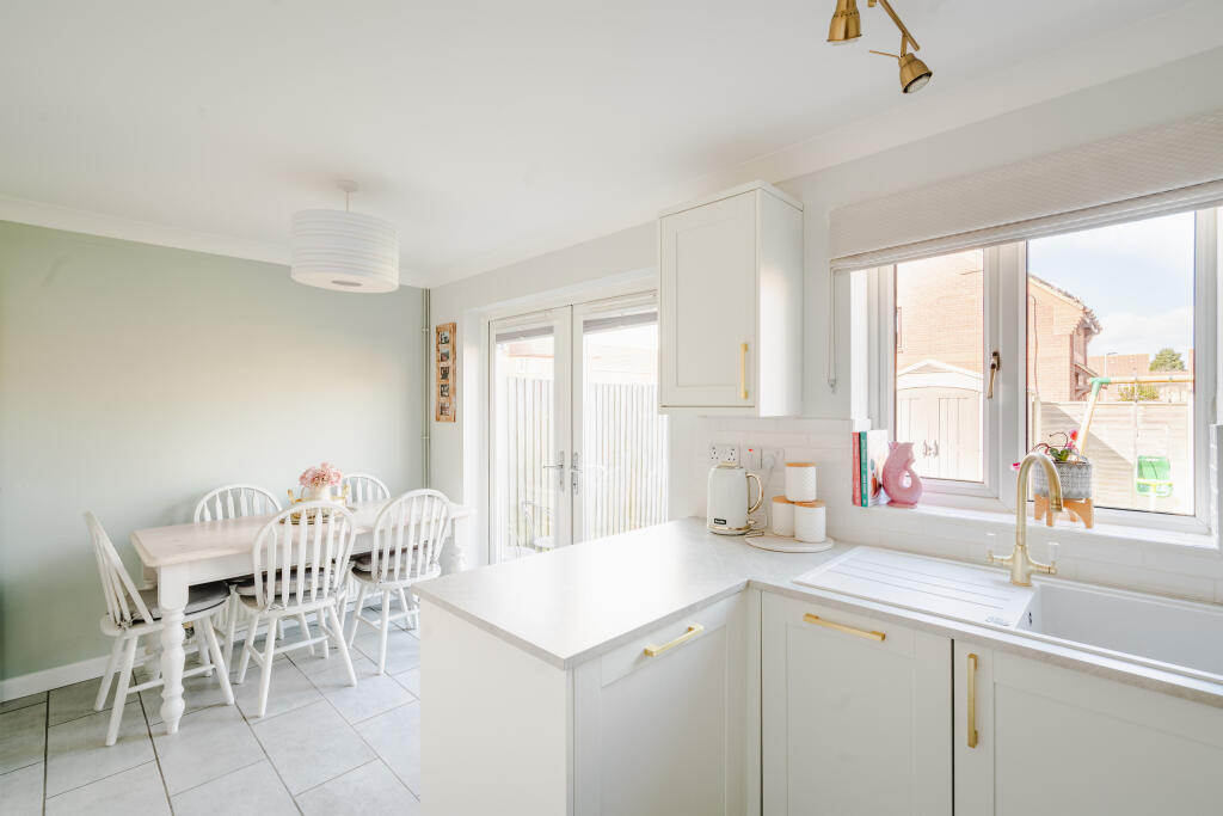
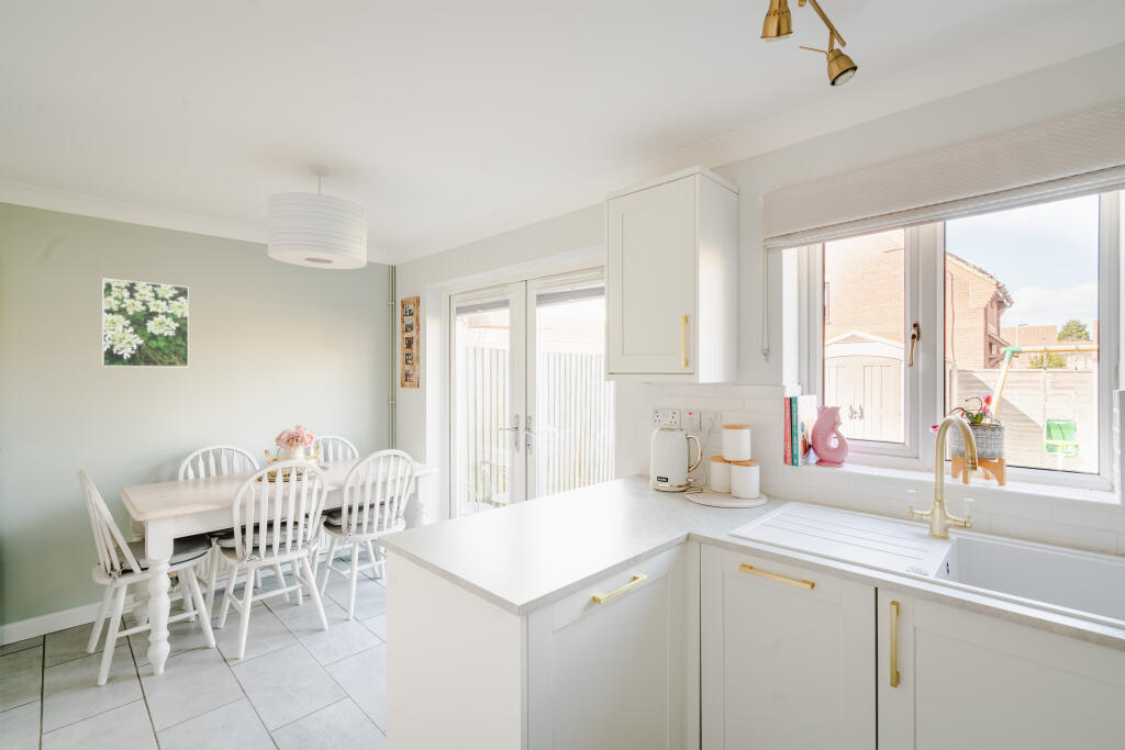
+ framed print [101,277,190,368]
